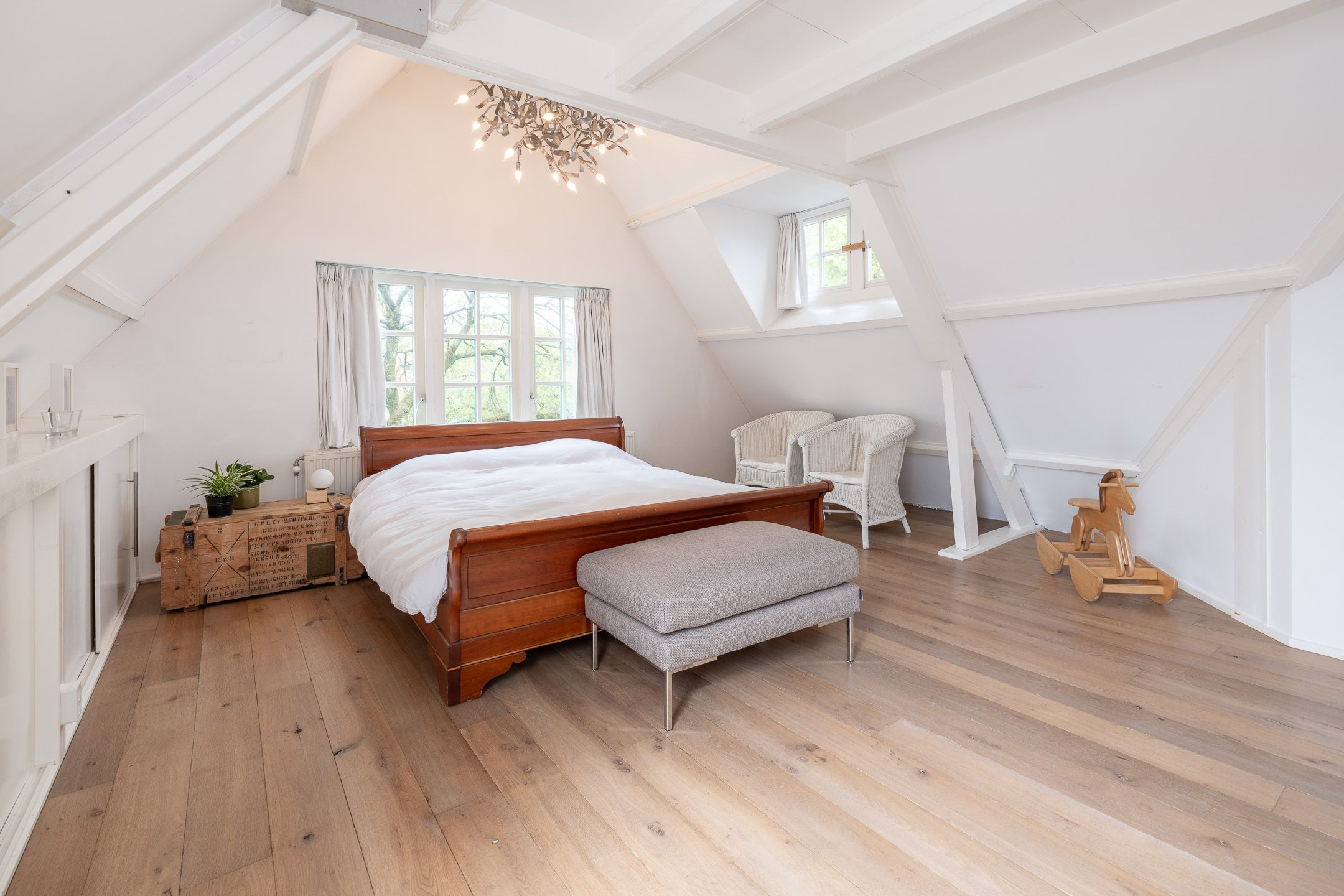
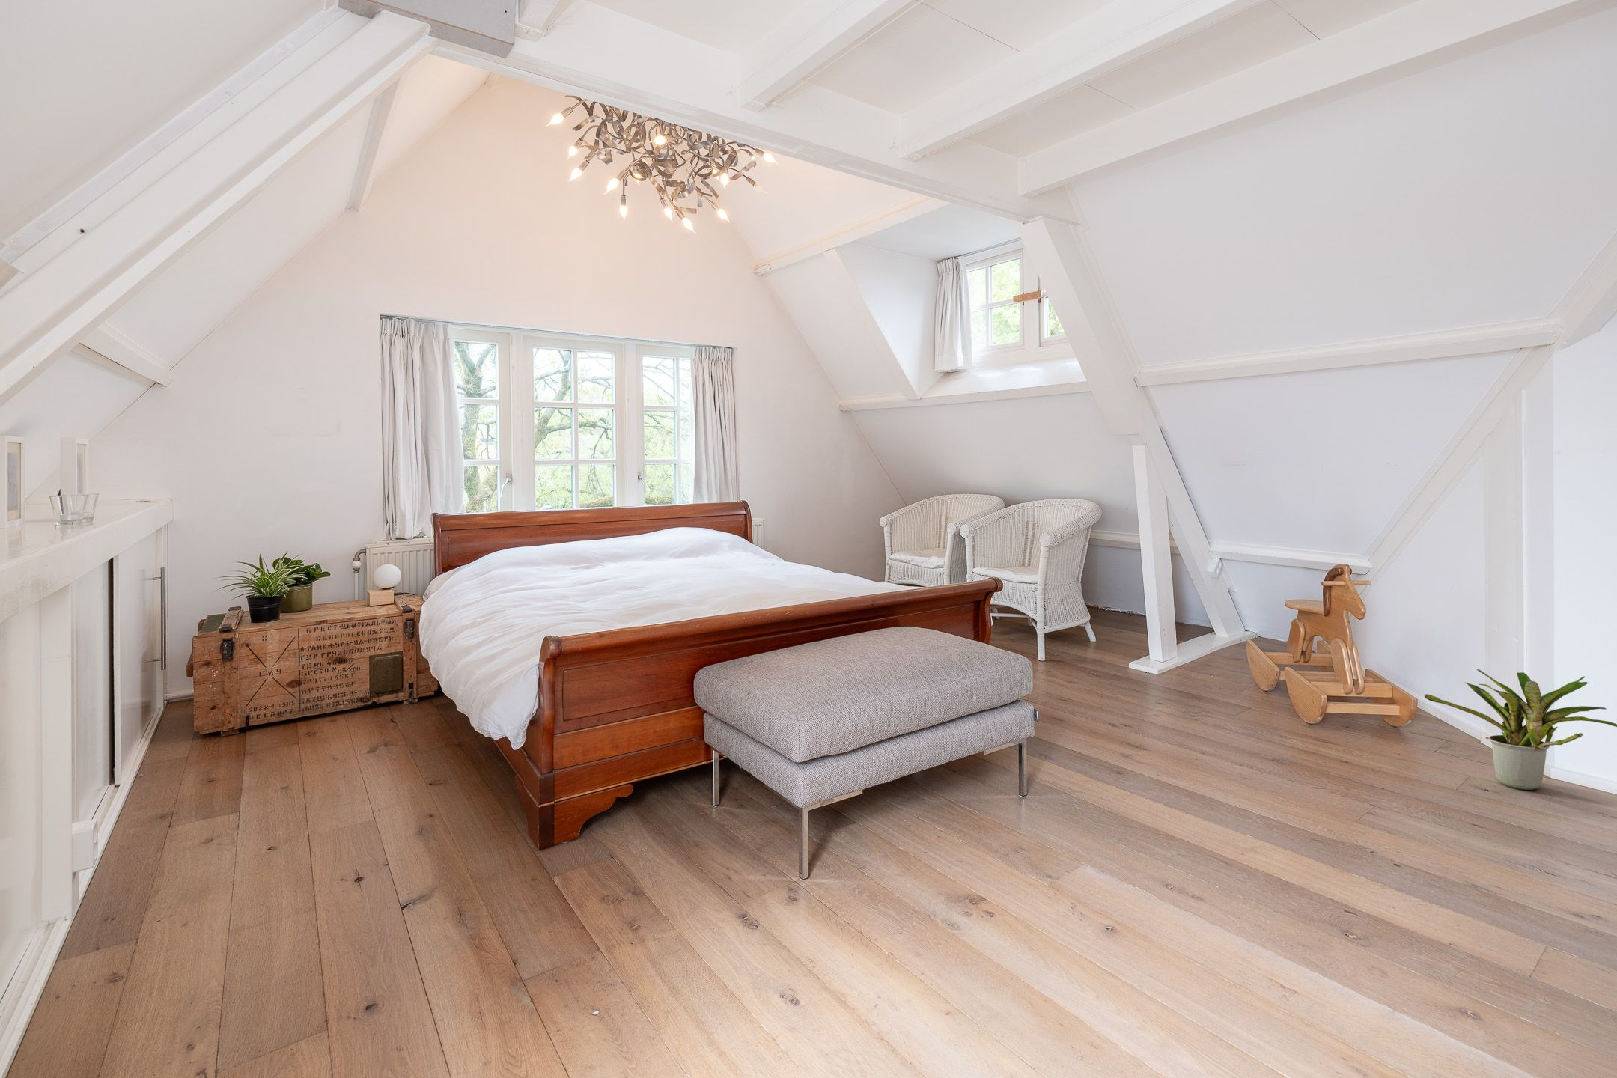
+ potted plant [1423,669,1617,790]
